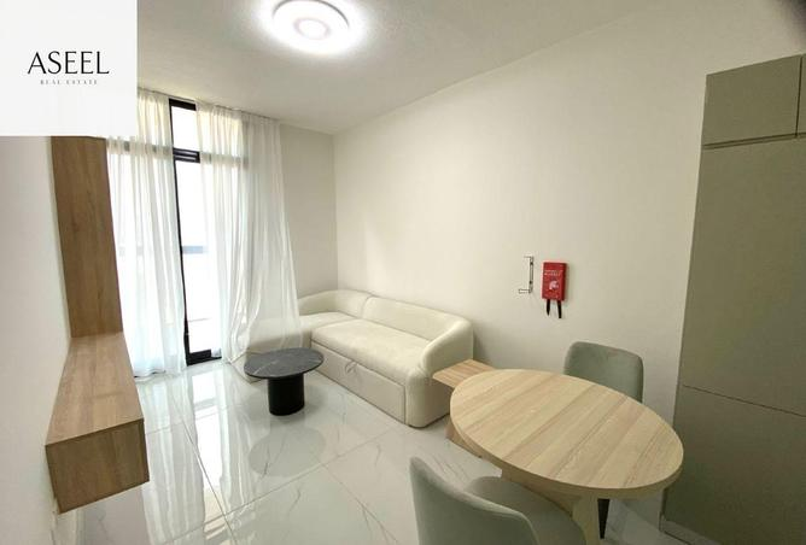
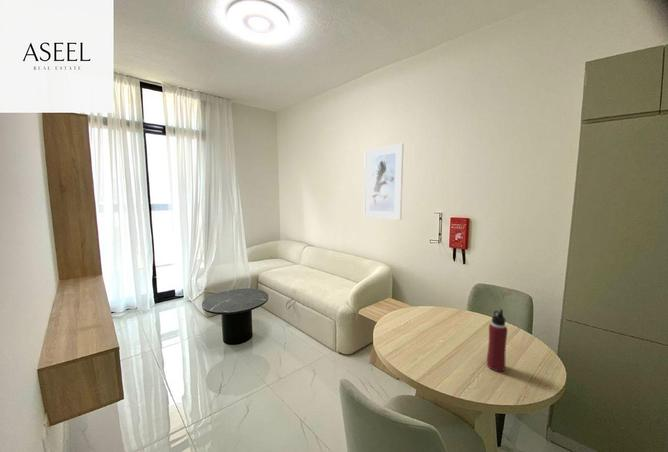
+ water bottle [486,308,509,372]
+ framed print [363,143,404,221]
